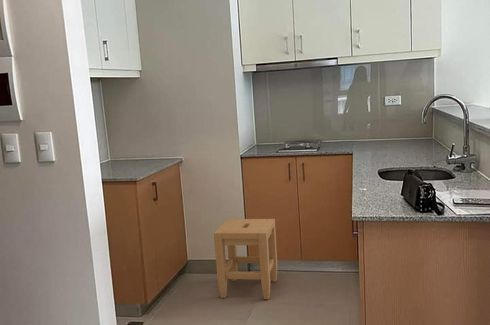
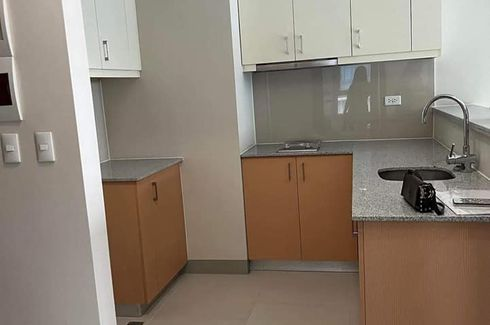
- stool [213,218,278,300]
